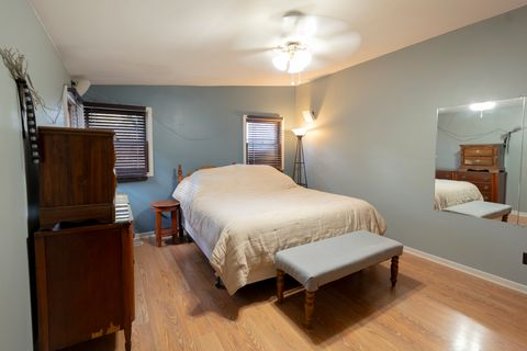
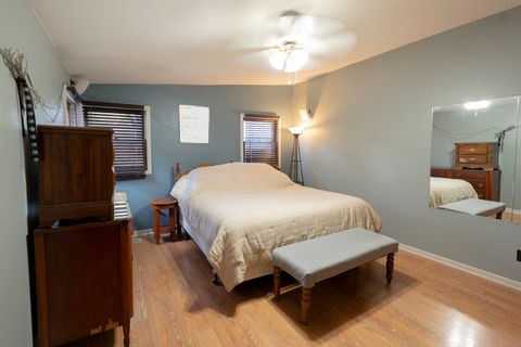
+ wall art [178,103,211,145]
